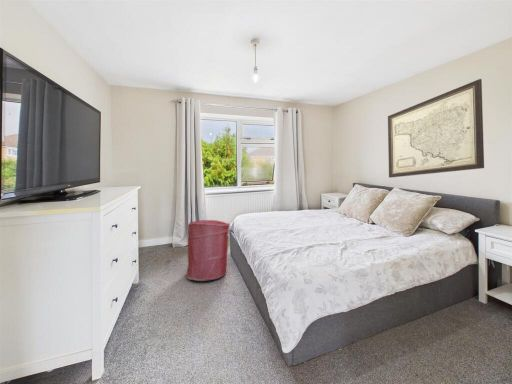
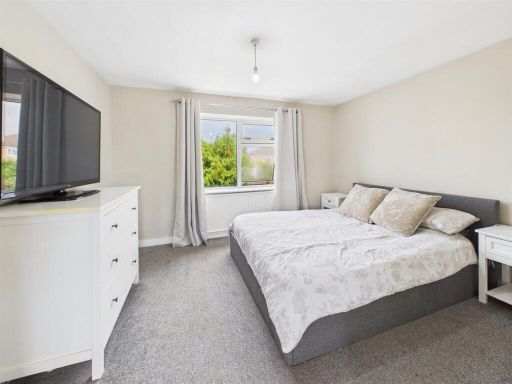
- wall art [387,78,485,179]
- laundry hamper [186,219,231,282]
